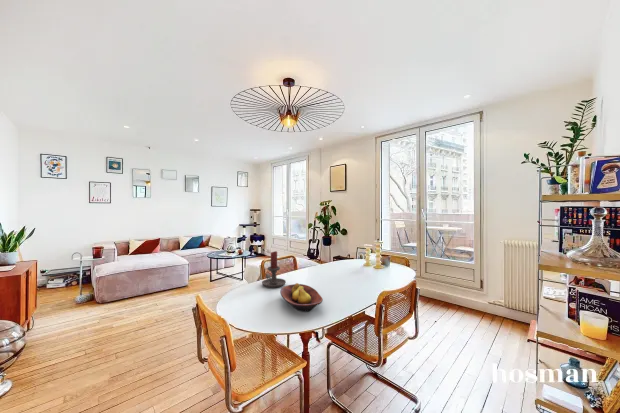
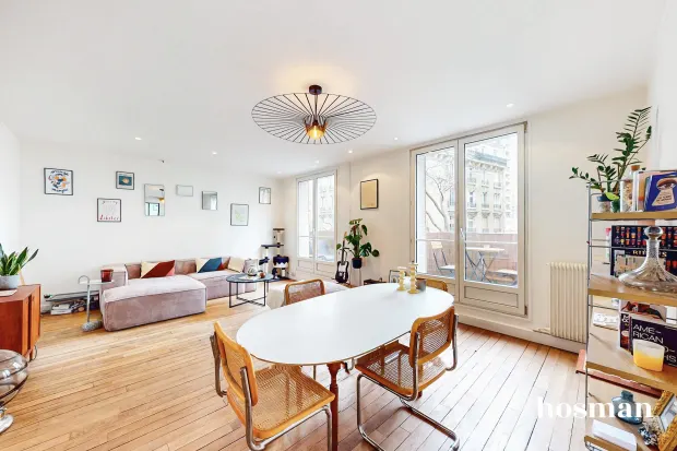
- candle holder [261,250,287,288]
- fruit bowl [279,282,324,313]
